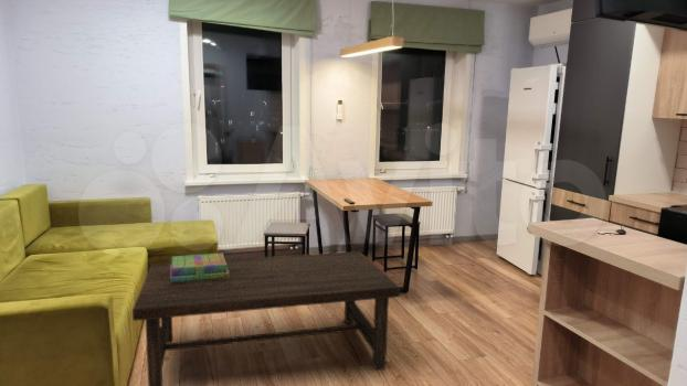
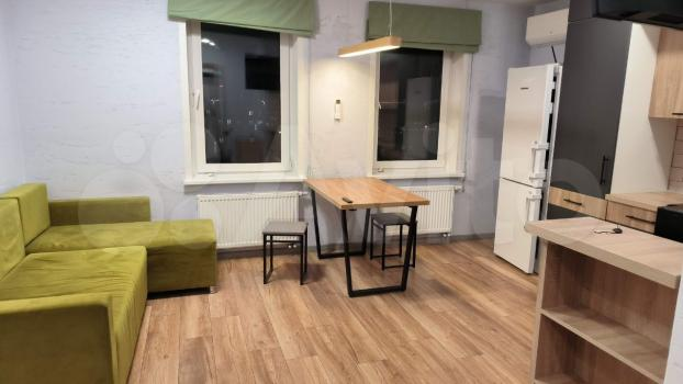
- stack of books [170,253,229,283]
- coffee table [131,250,401,386]
